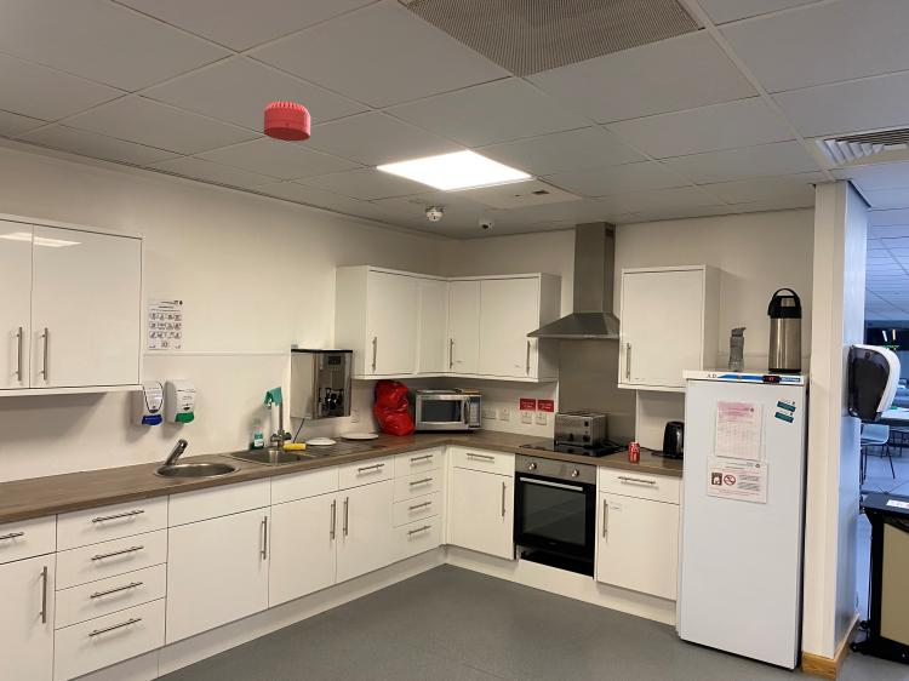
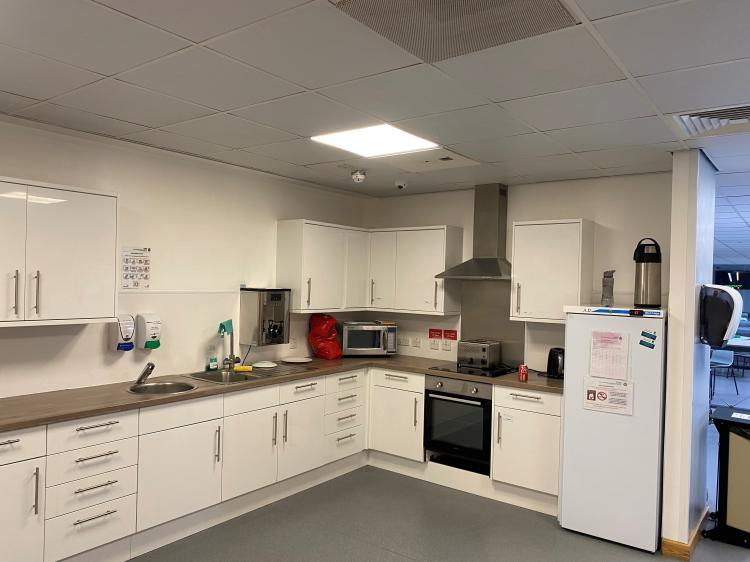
- smoke detector [263,101,311,142]
